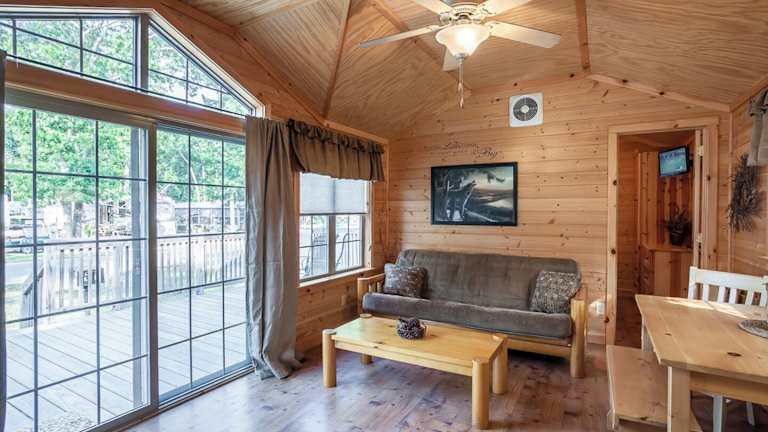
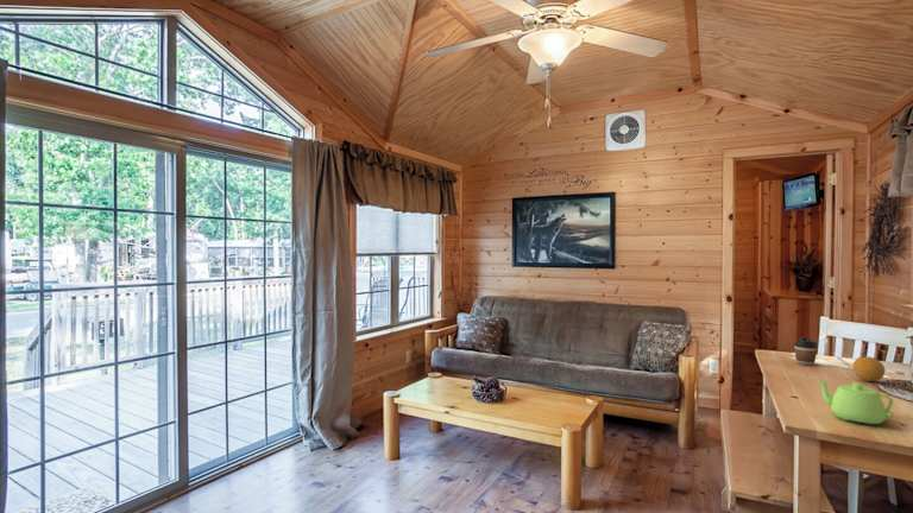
+ coffee cup [793,336,819,367]
+ fruit [851,355,886,382]
+ teapot [814,378,896,425]
